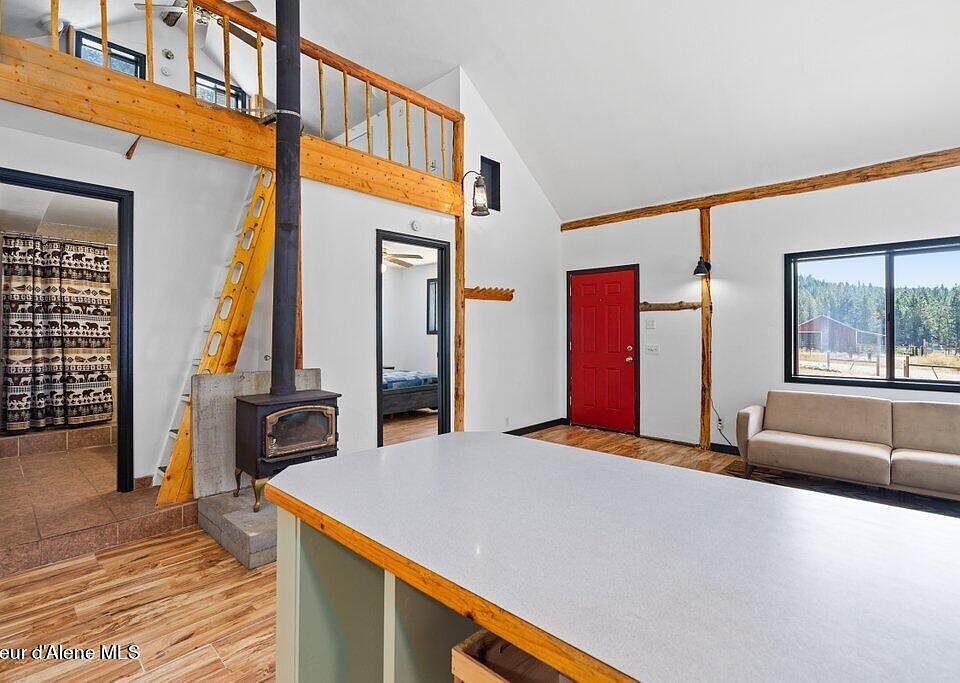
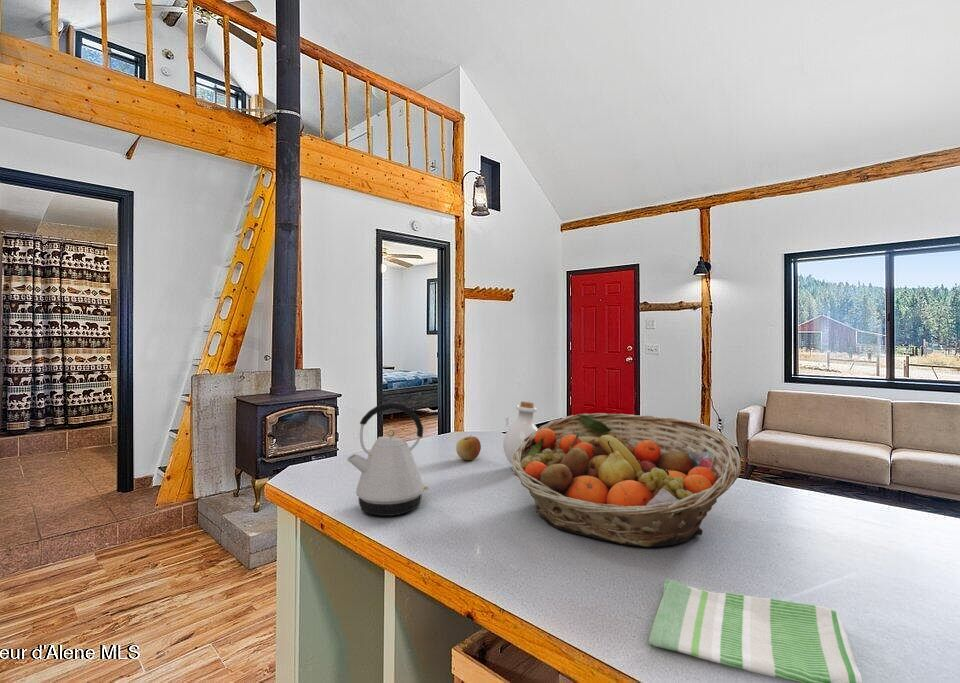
+ bottle [502,400,538,465]
+ dish towel [648,577,864,683]
+ kettle [346,402,429,517]
+ fruit basket [511,412,742,548]
+ apple [455,435,482,461]
